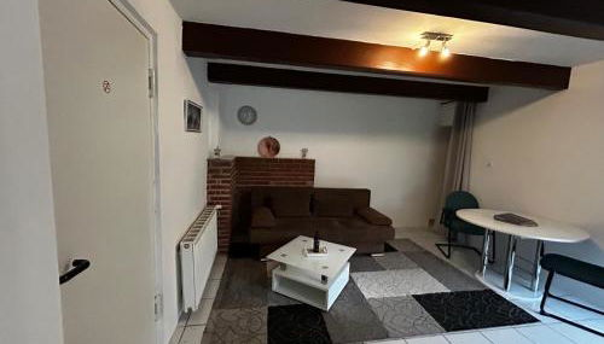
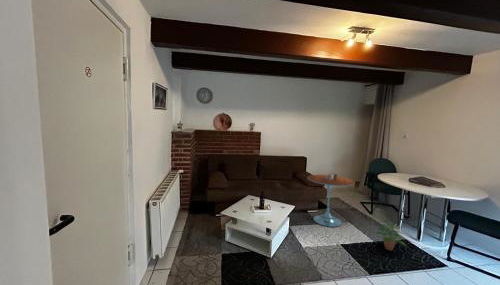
+ side table [306,173,355,228]
+ potted plant [371,221,407,252]
